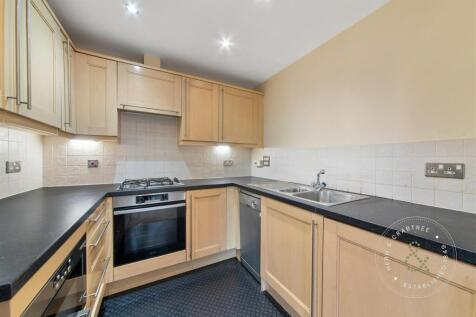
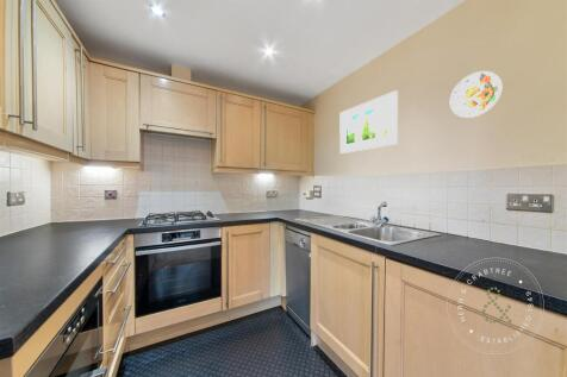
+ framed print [338,89,399,155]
+ decorative plate [449,70,503,119]
